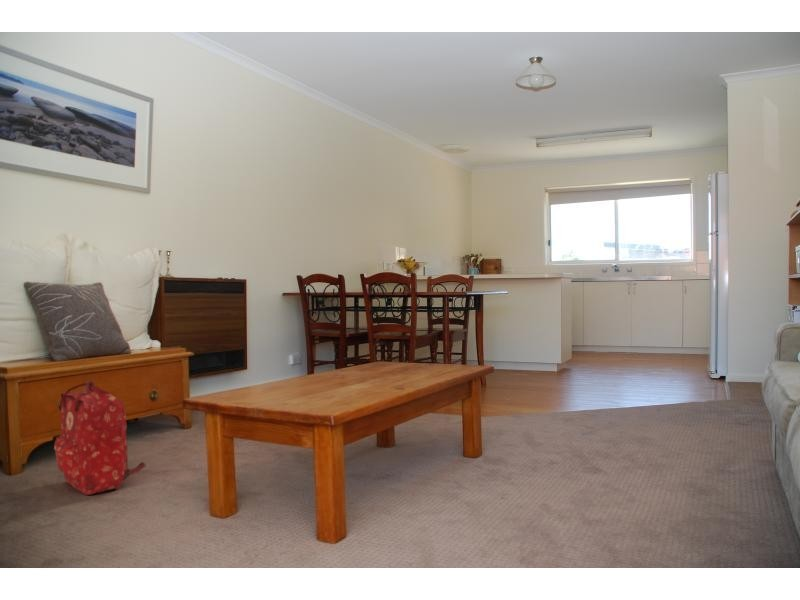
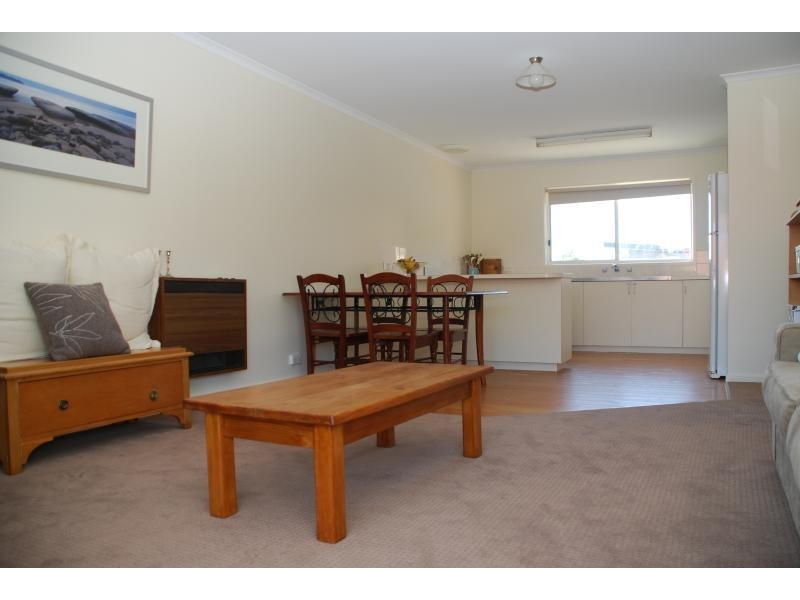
- backpack [53,380,147,496]
